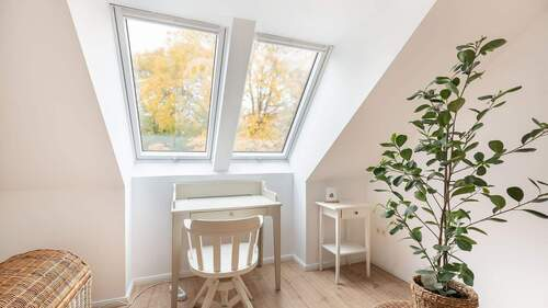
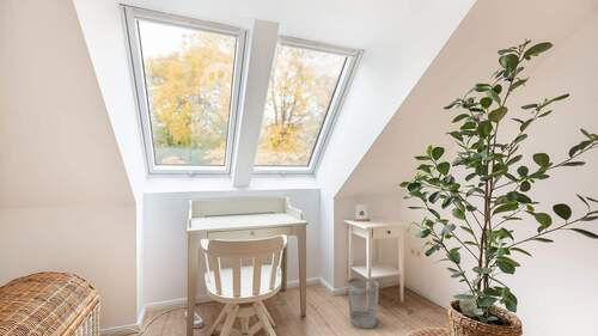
+ wastebasket [346,276,380,330]
